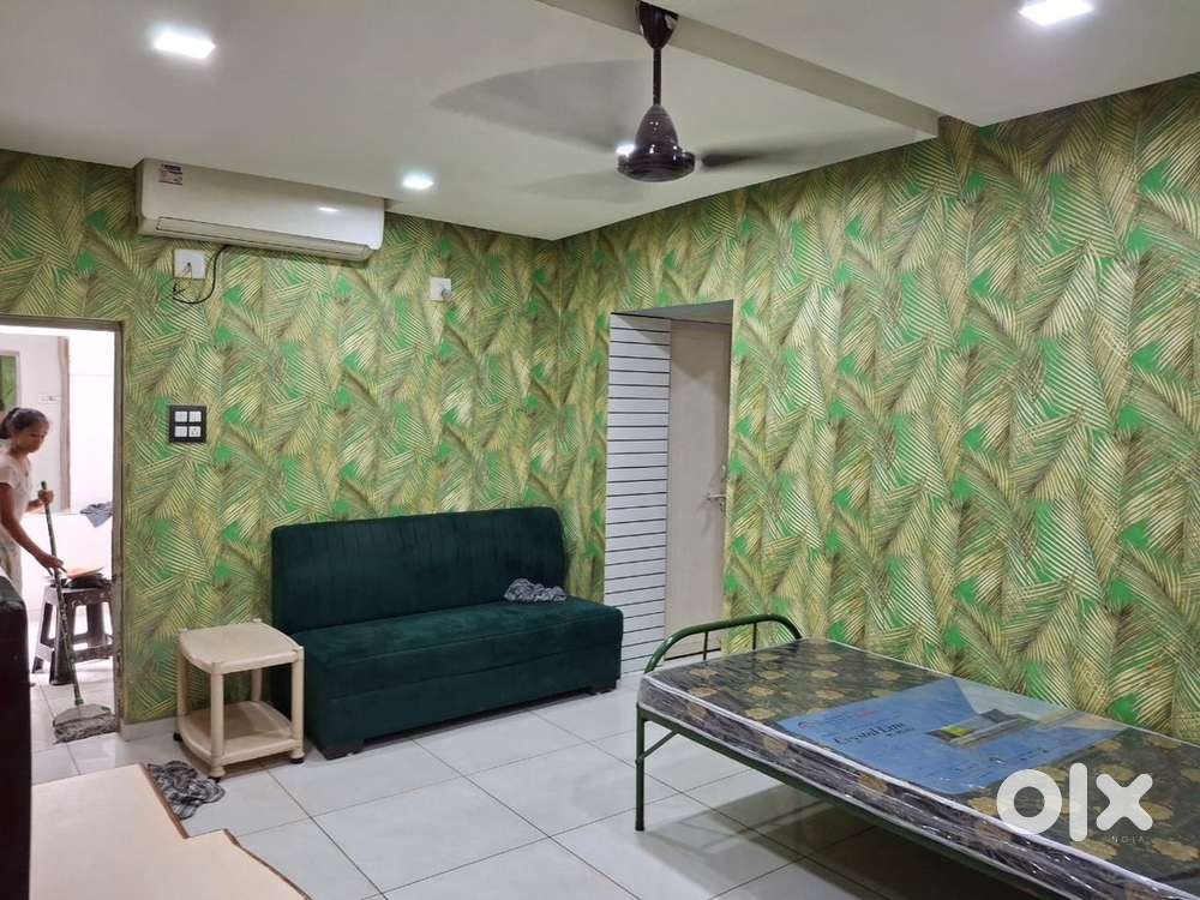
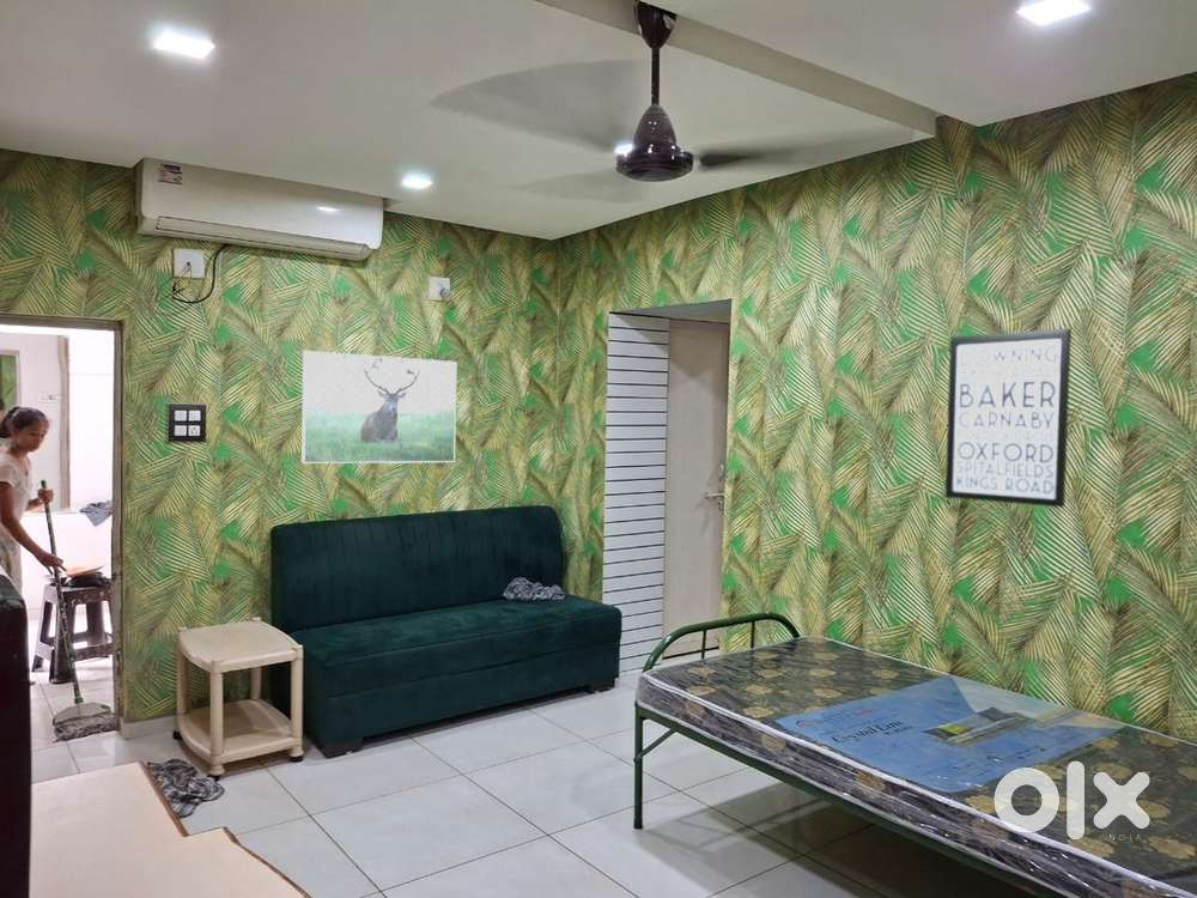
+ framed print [300,350,457,465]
+ wall art [944,327,1073,509]
